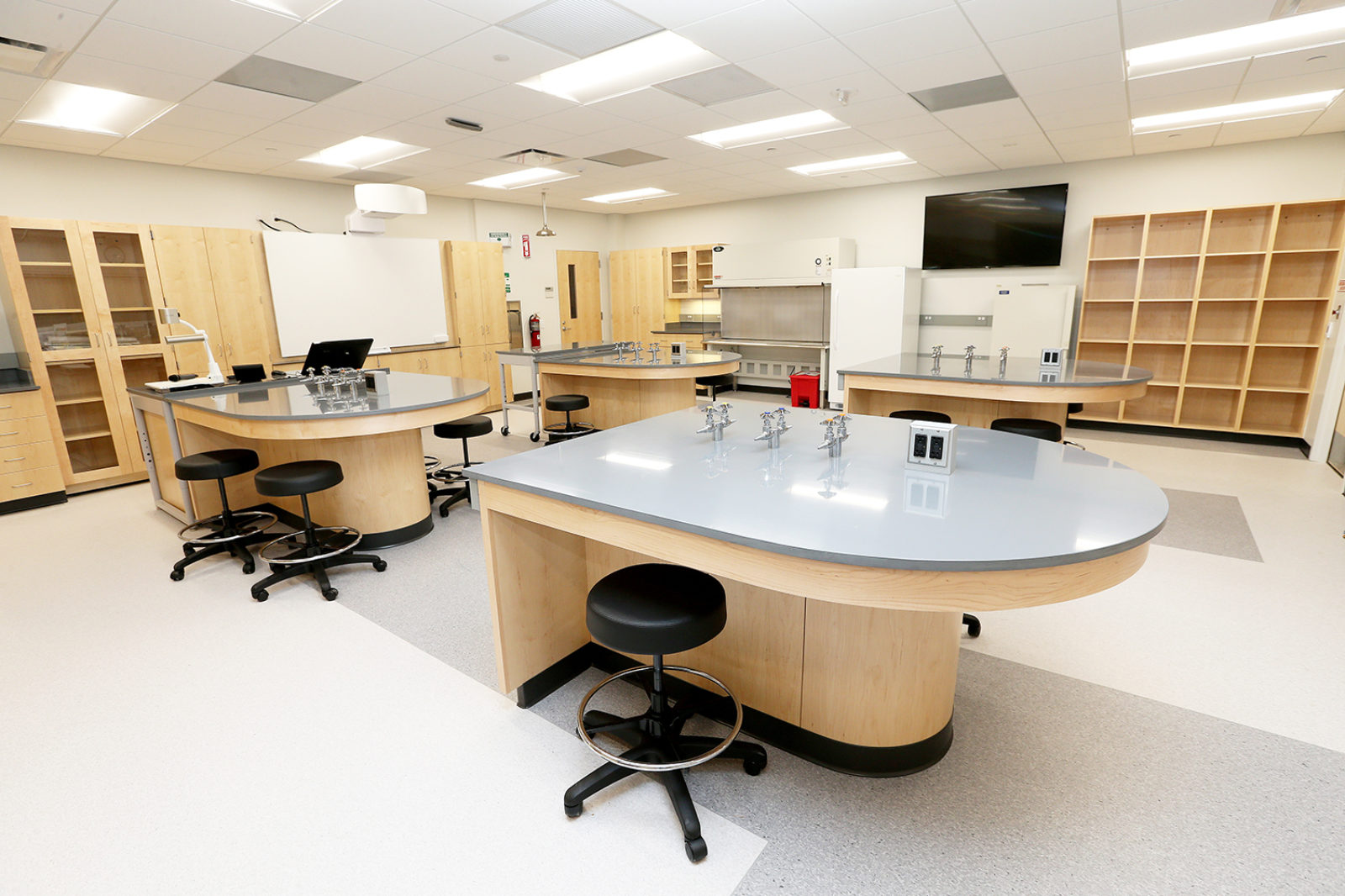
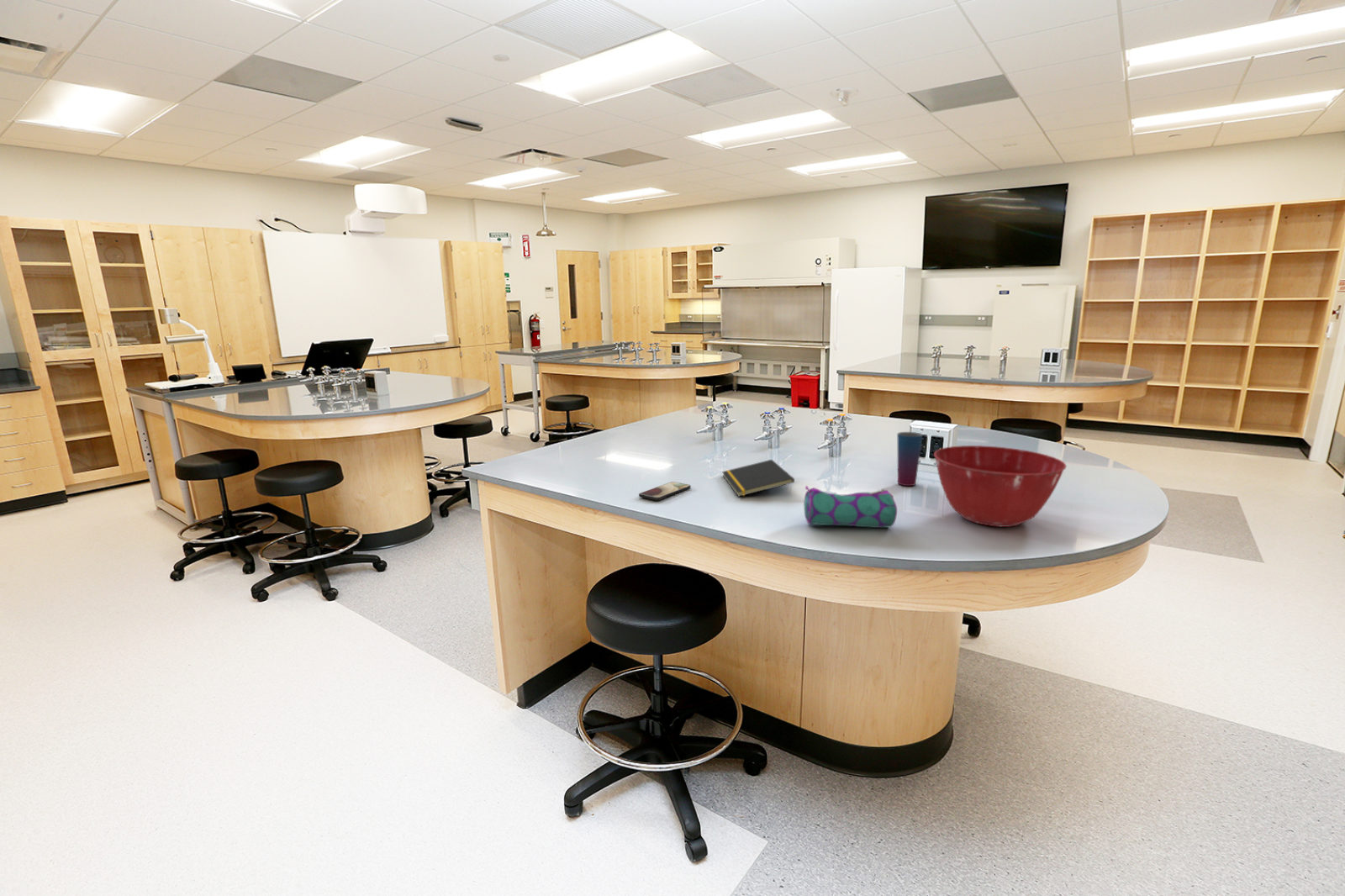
+ cup [896,431,923,487]
+ notepad [721,459,795,498]
+ mixing bowl [933,445,1067,528]
+ pencil case [803,485,898,529]
+ smartphone [638,481,692,501]
